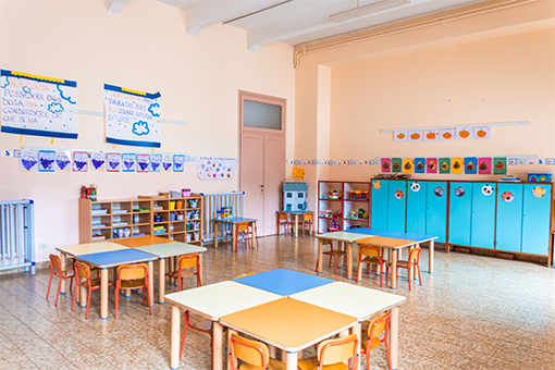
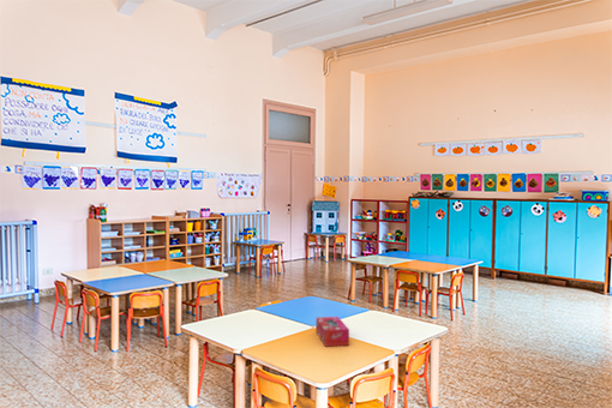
+ tissue box [314,316,350,348]
